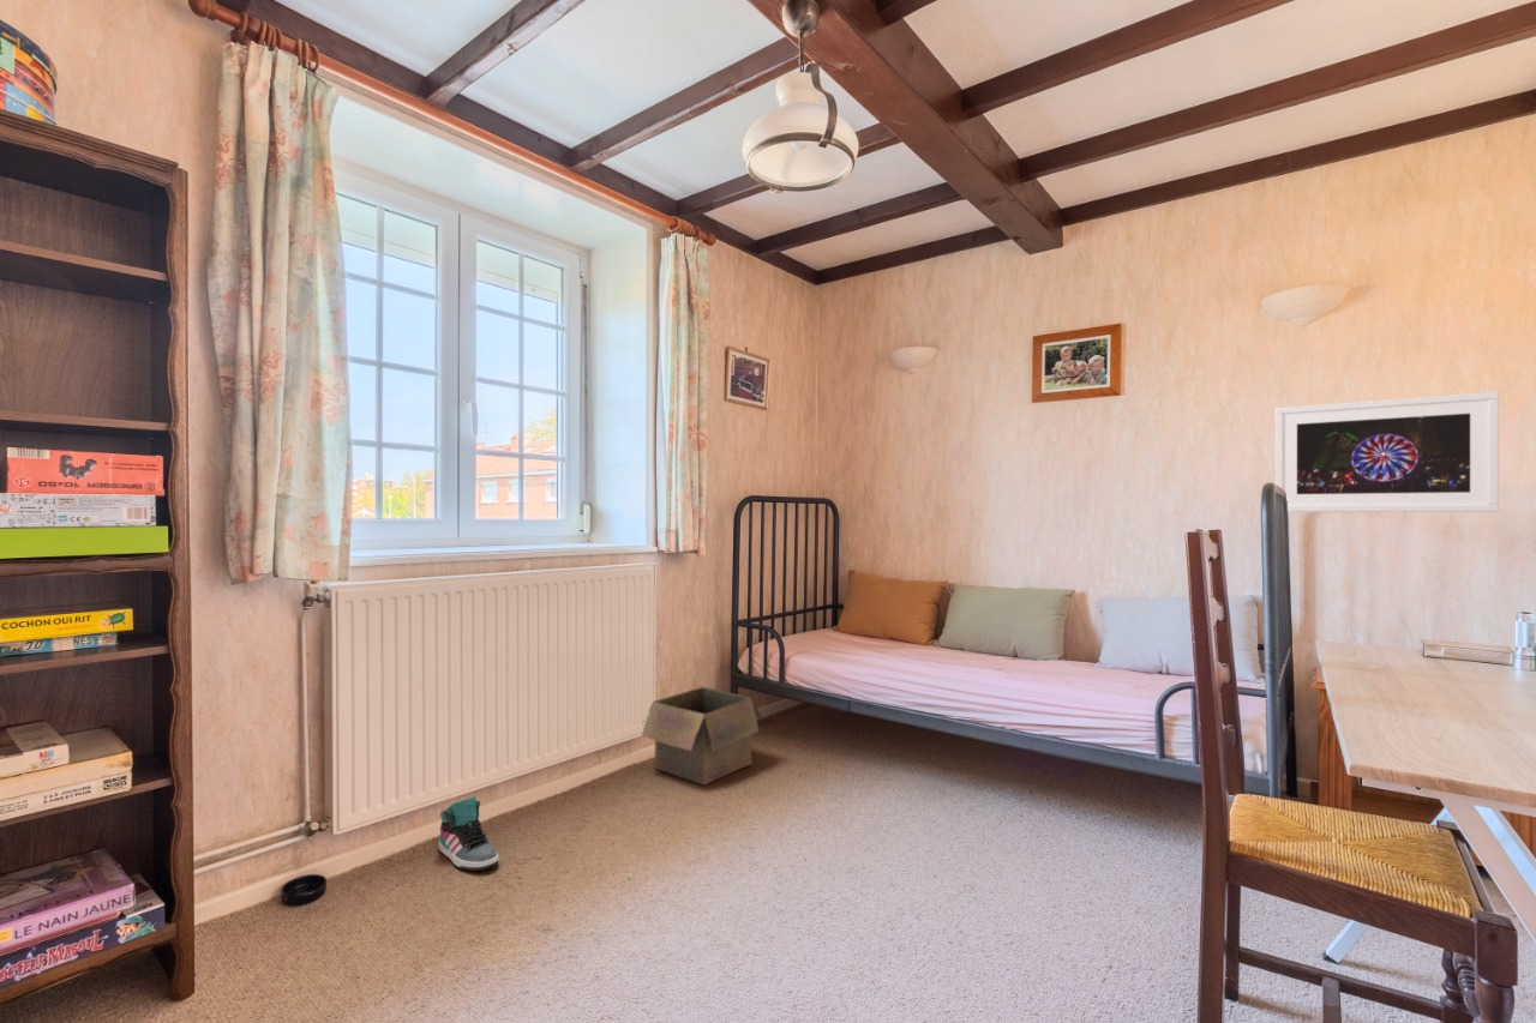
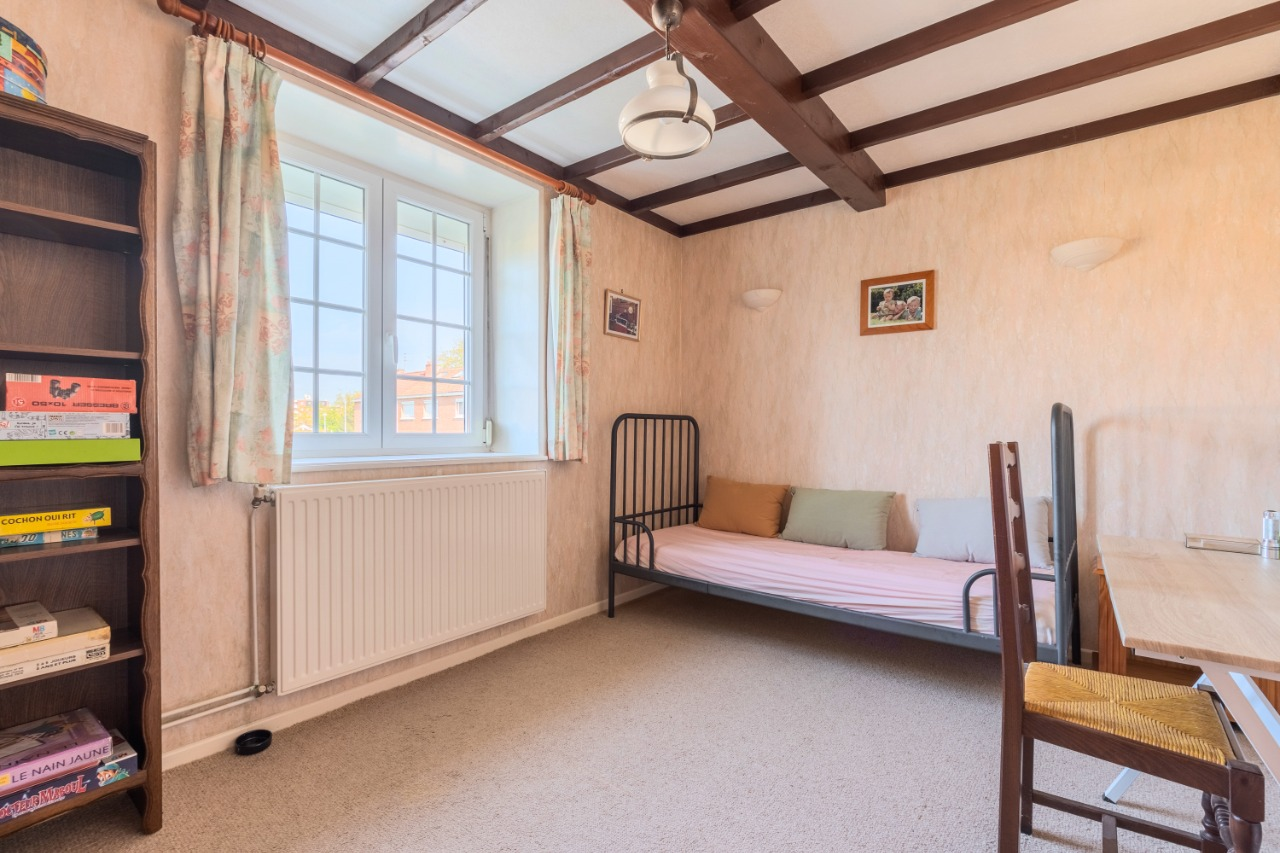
- box [640,686,764,787]
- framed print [1274,390,1500,513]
- sneaker [438,795,500,872]
